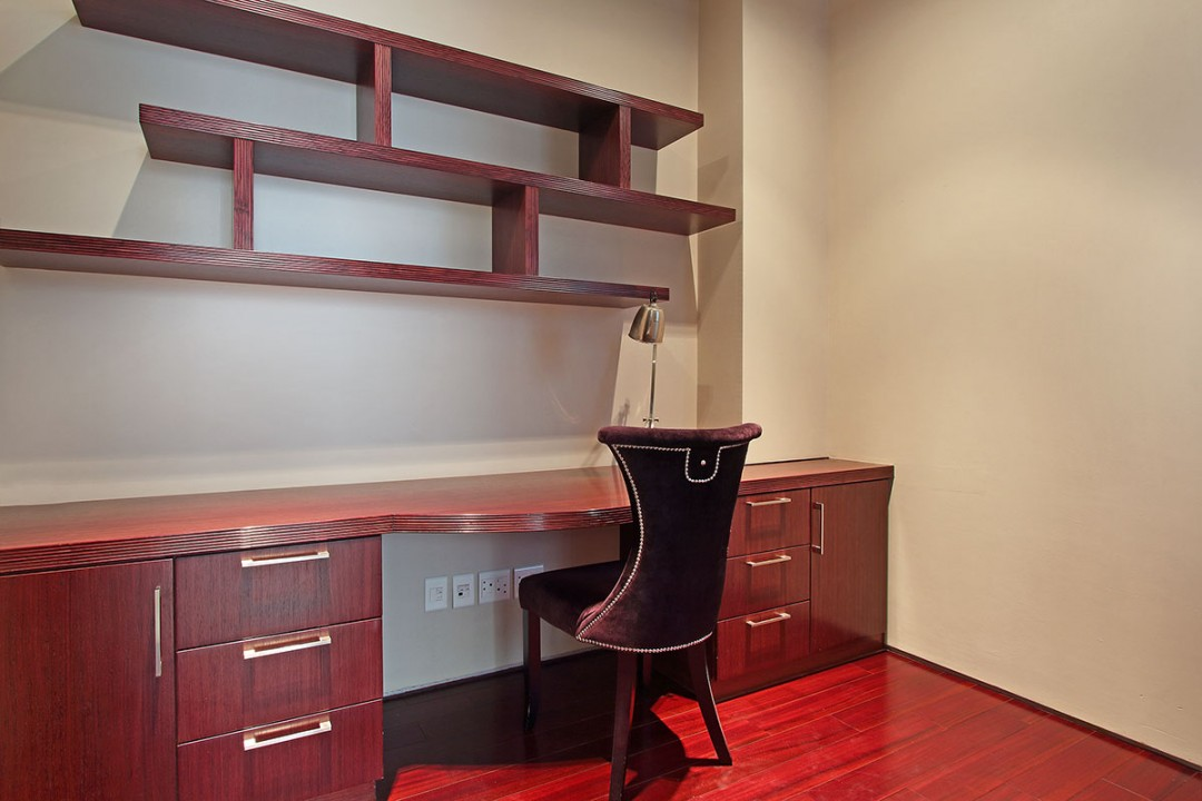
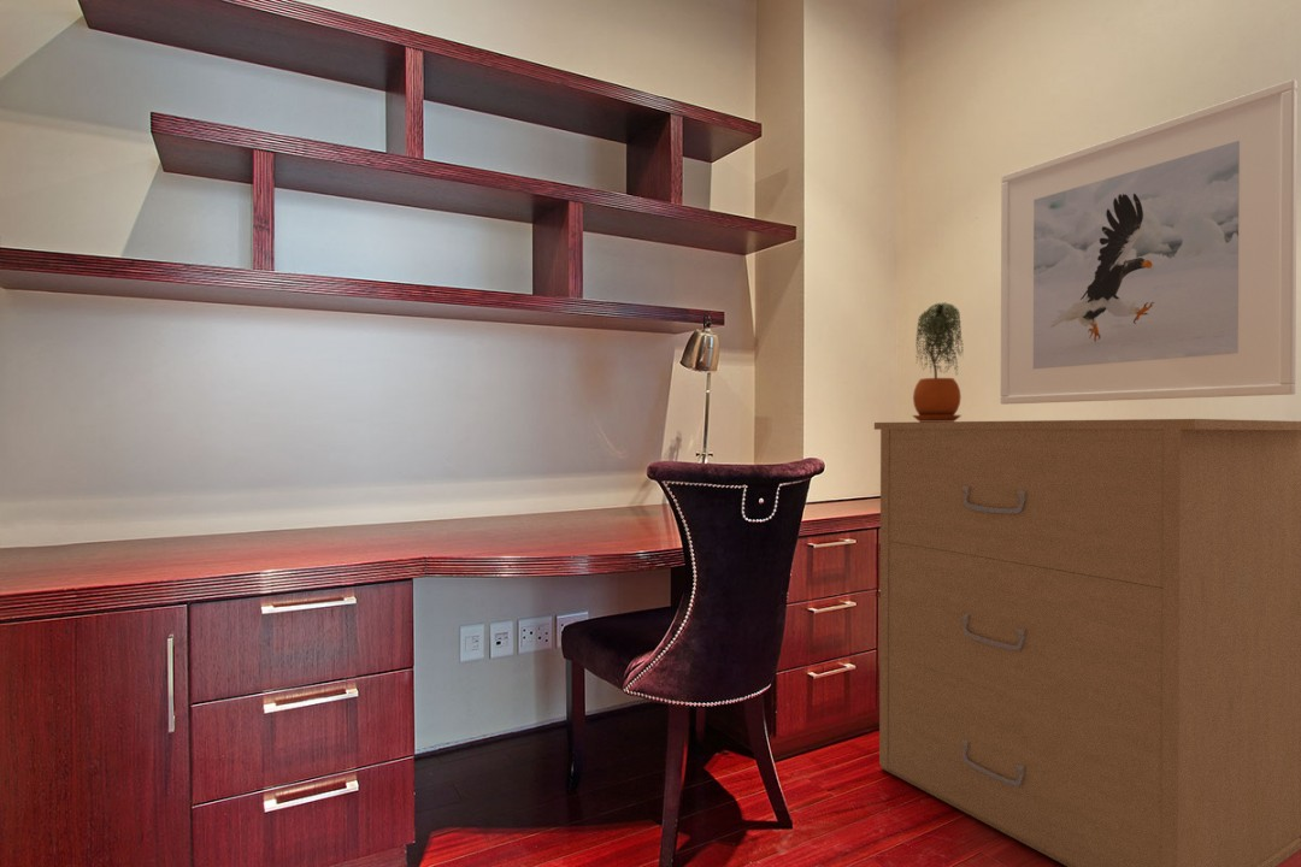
+ filing cabinet [873,418,1301,867]
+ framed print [1000,78,1299,406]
+ potted plant [911,301,965,421]
